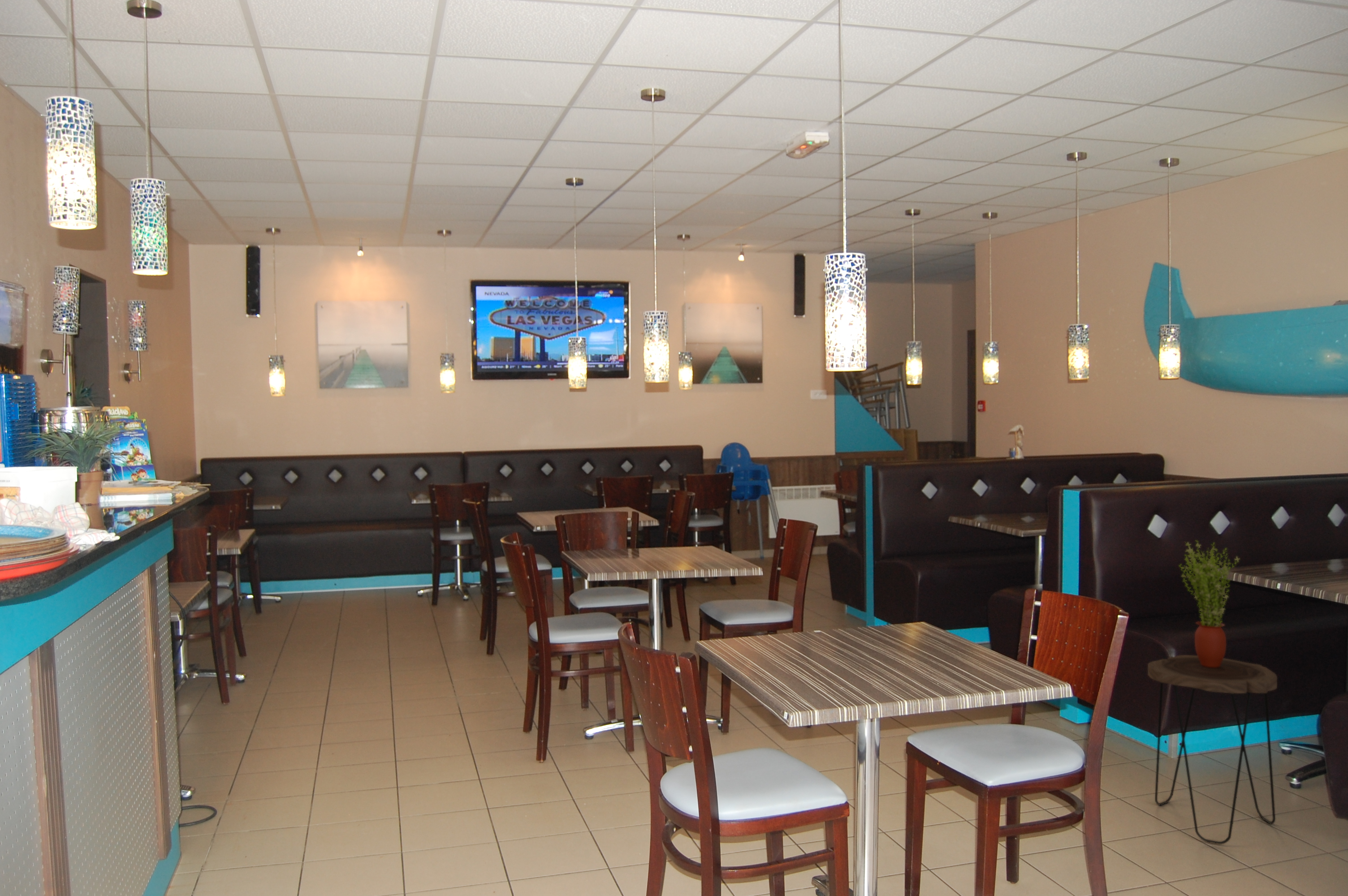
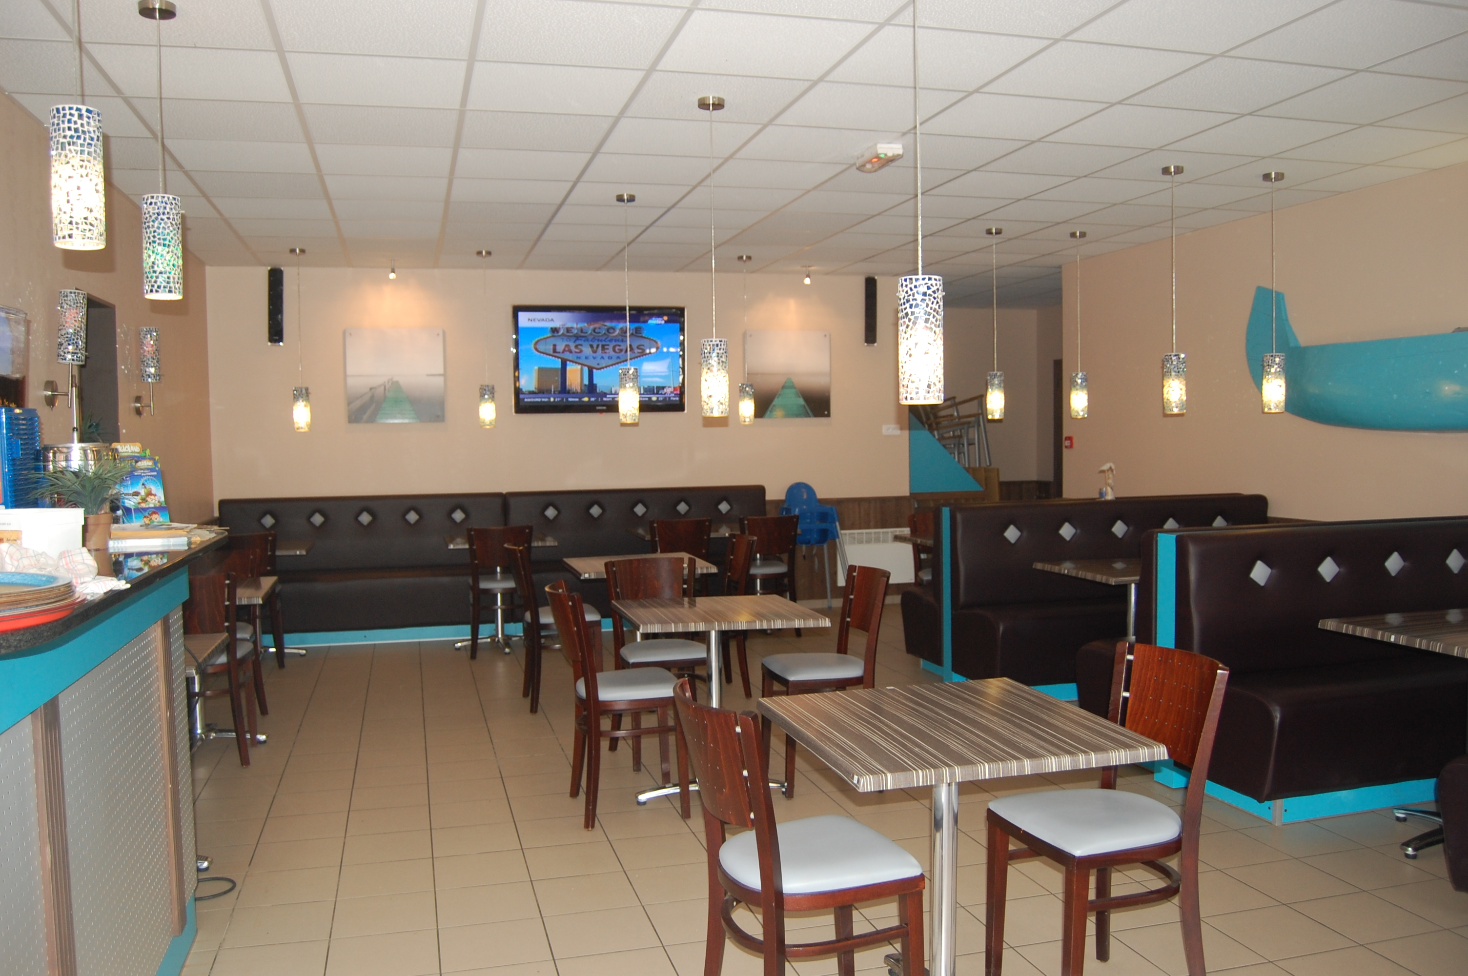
- side table [1147,655,1278,844]
- potted plant [1178,540,1240,668]
